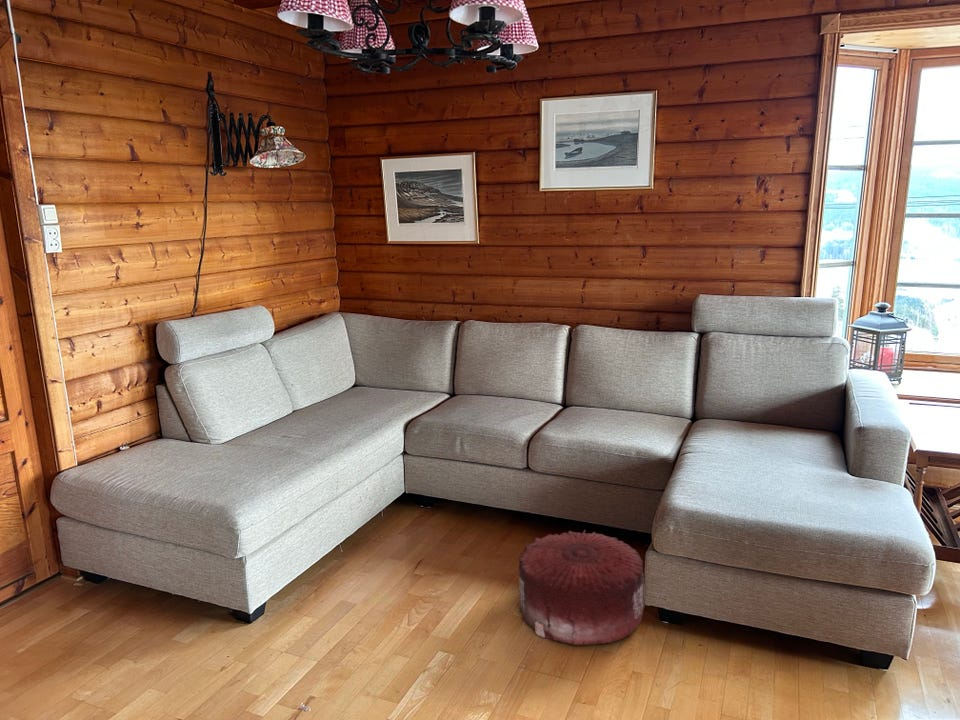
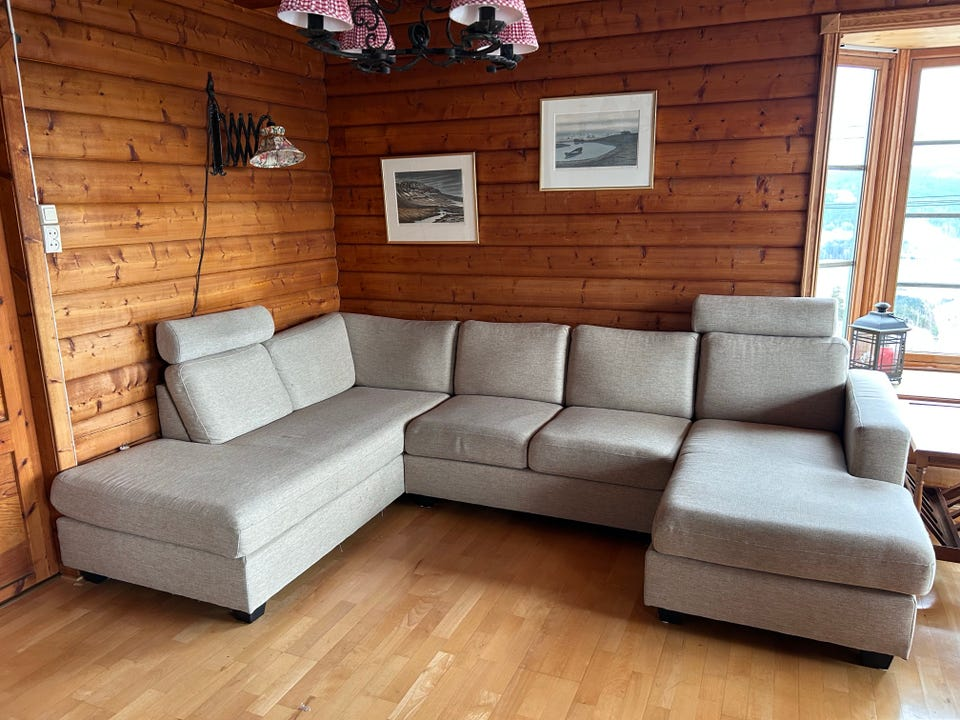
- pouf [517,529,646,647]
